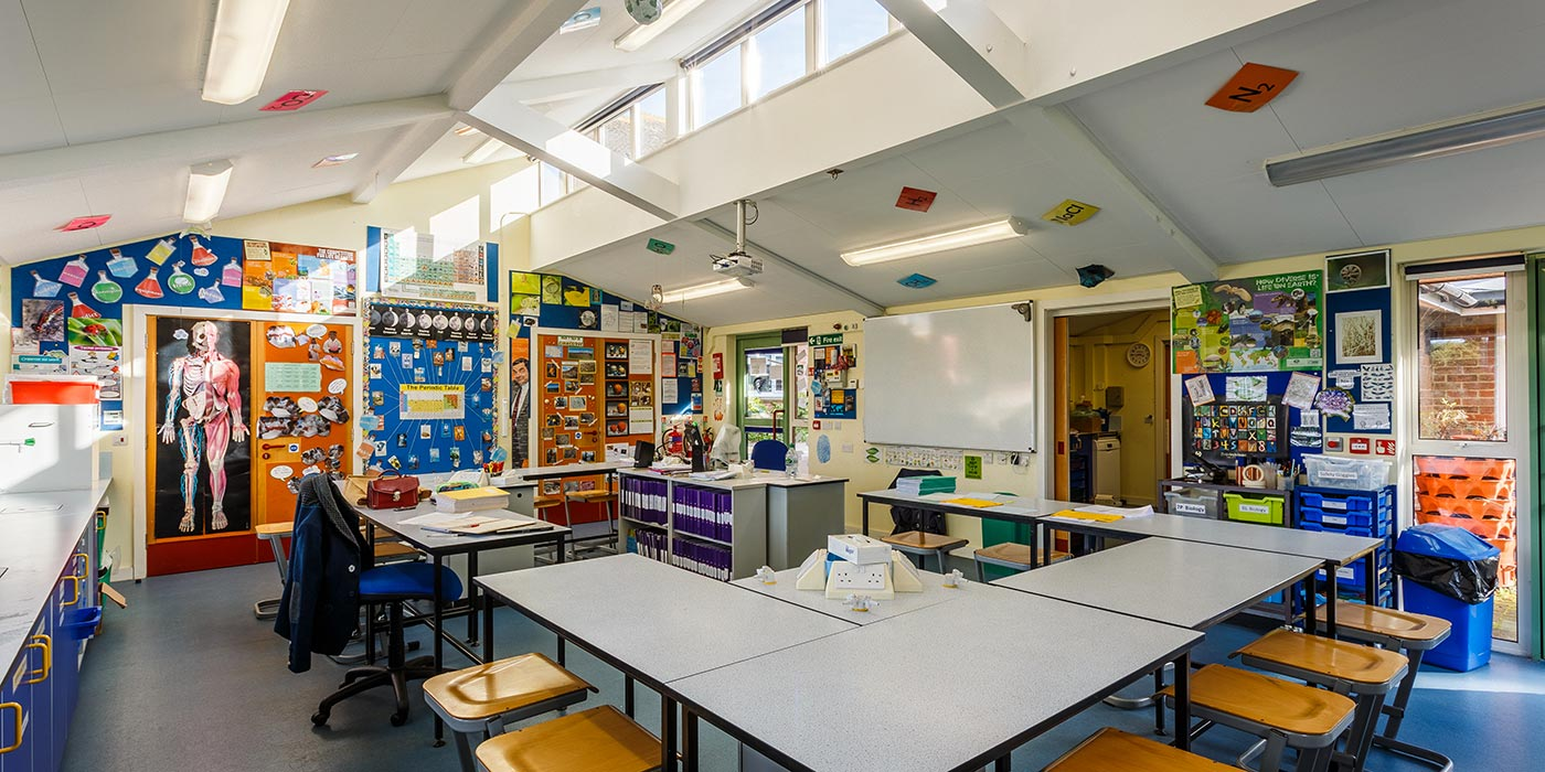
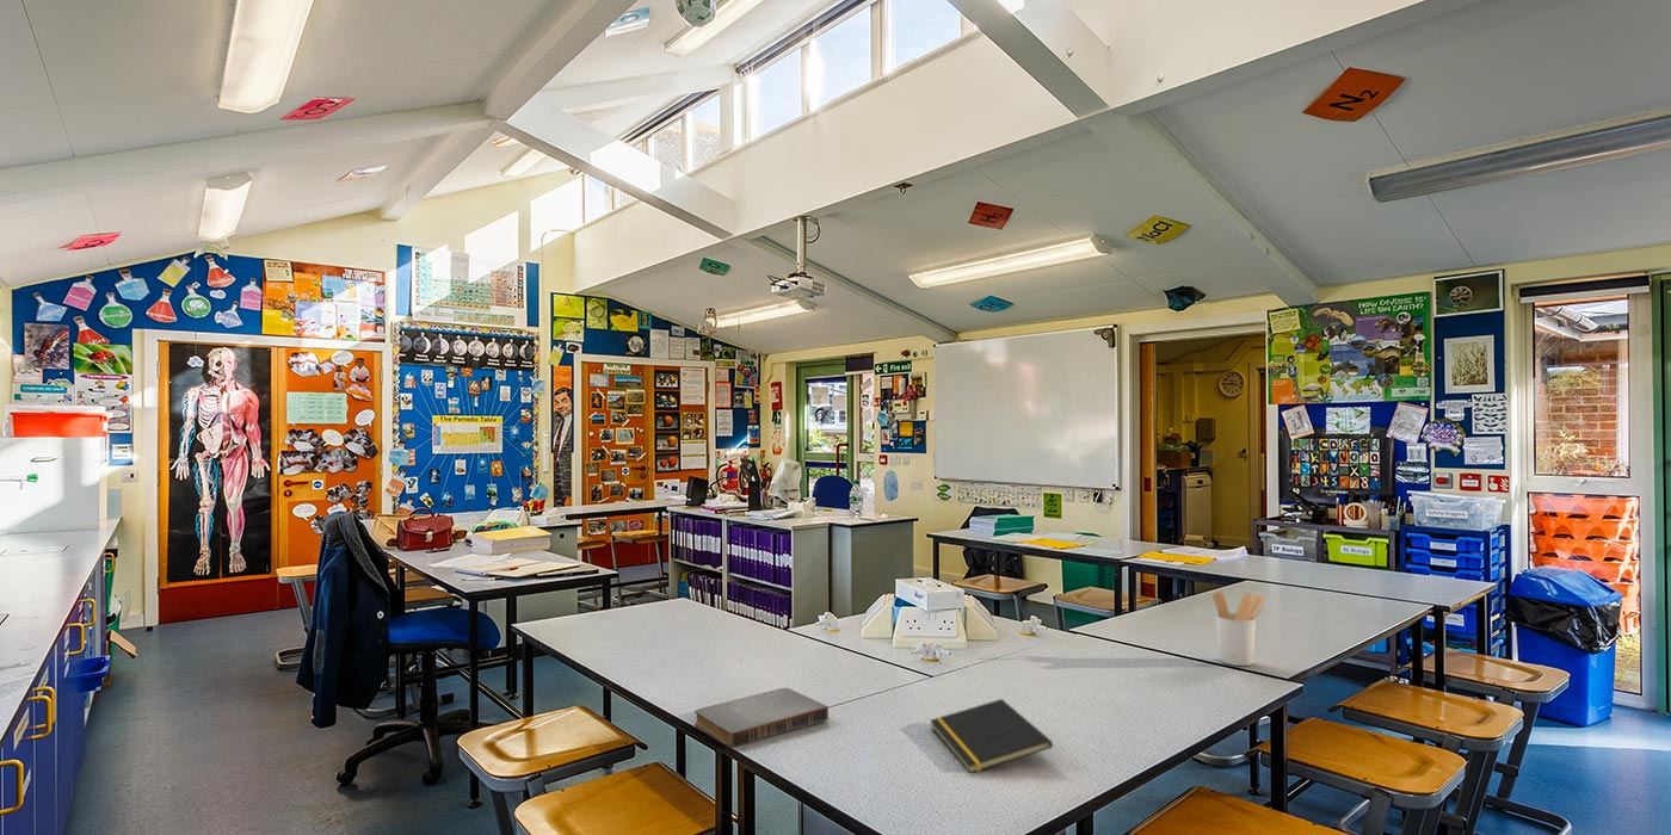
+ utensil holder [1211,589,1266,667]
+ notepad [929,698,1054,774]
+ book [693,687,830,749]
